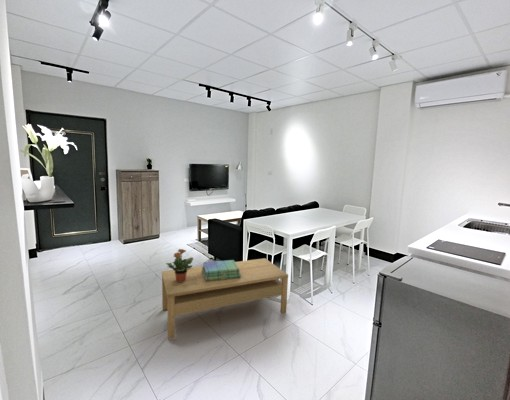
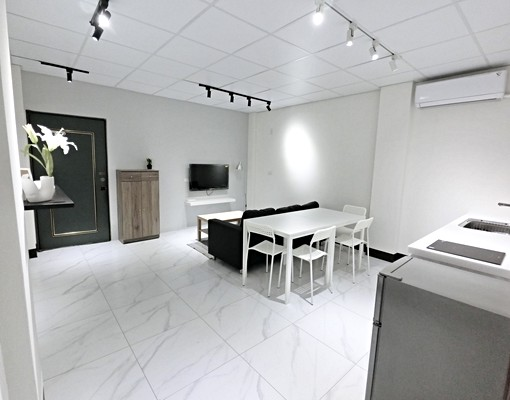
- stack of books [202,259,241,281]
- coffee table [161,257,289,340]
- potted plant [165,248,194,282]
